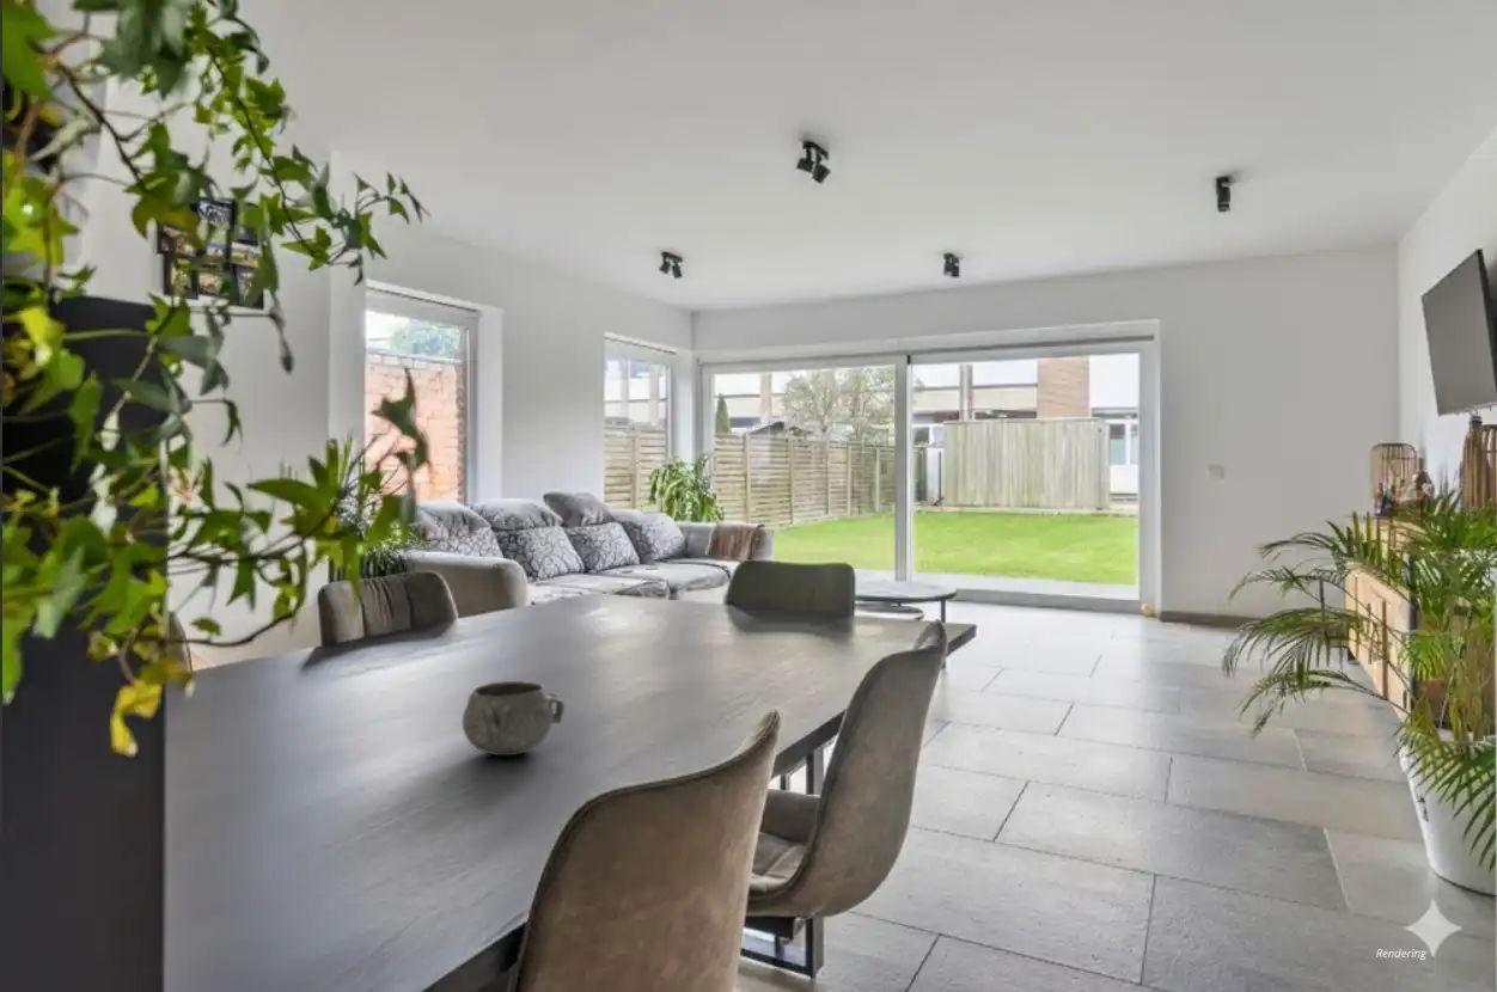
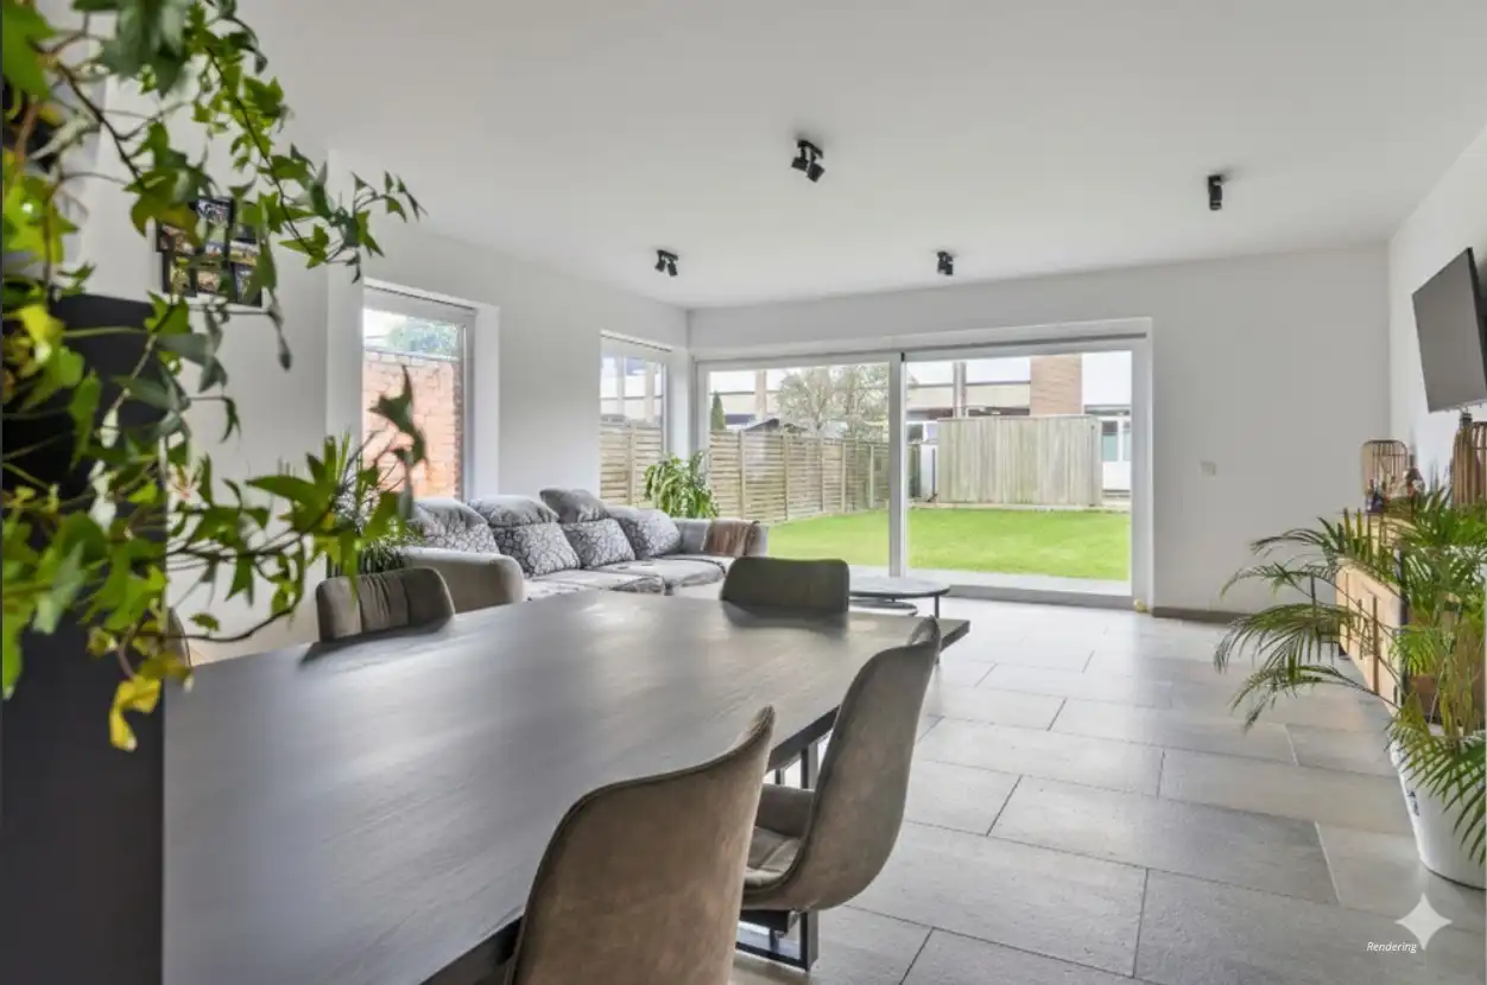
- decorative bowl [460,680,566,757]
